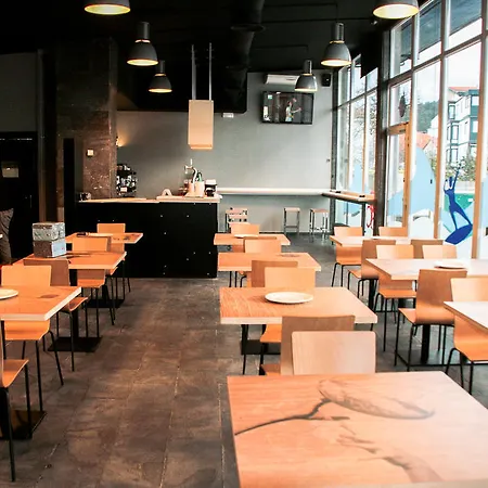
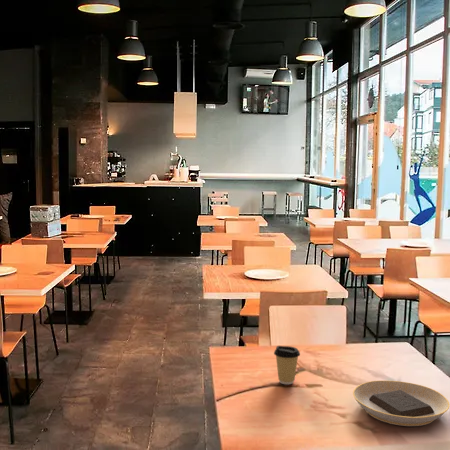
+ coffee cup [273,345,301,385]
+ plate [352,379,450,427]
